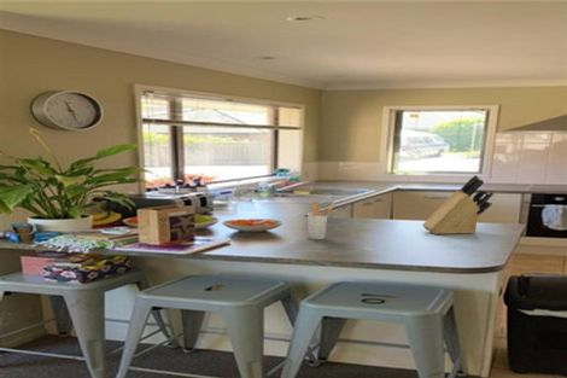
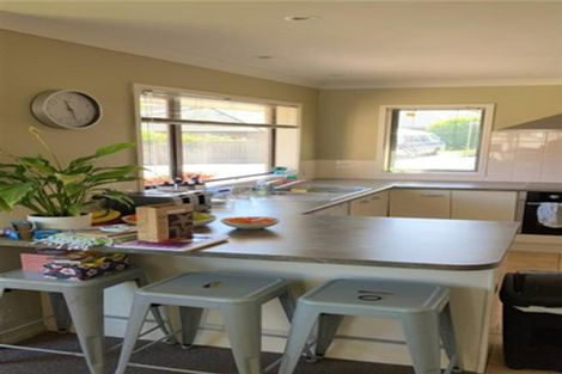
- utensil holder [306,199,337,240]
- knife block [421,174,495,235]
